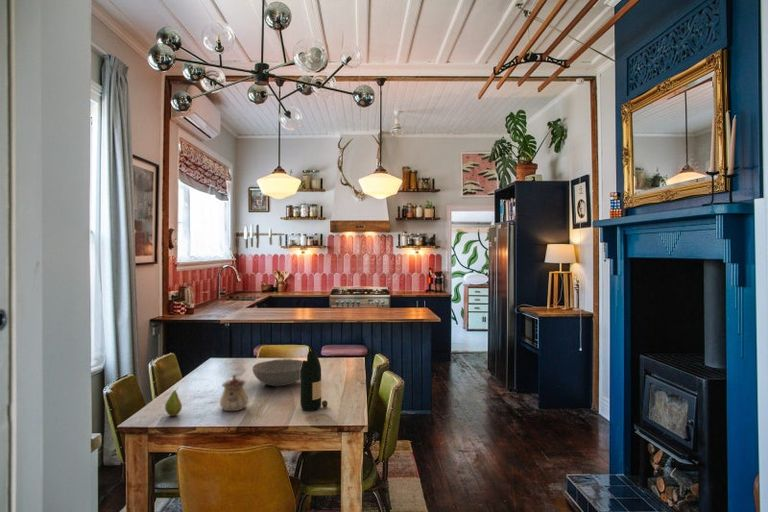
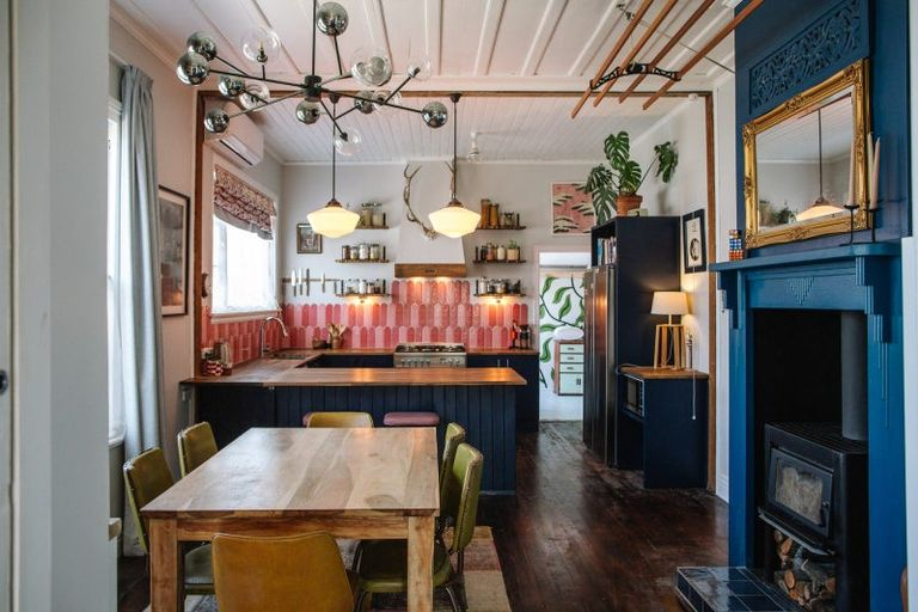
- bowl [252,358,304,387]
- fruit [164,387,183,417]
- teapot [219,373,249,412]
- bottle [299,346,329,412]
